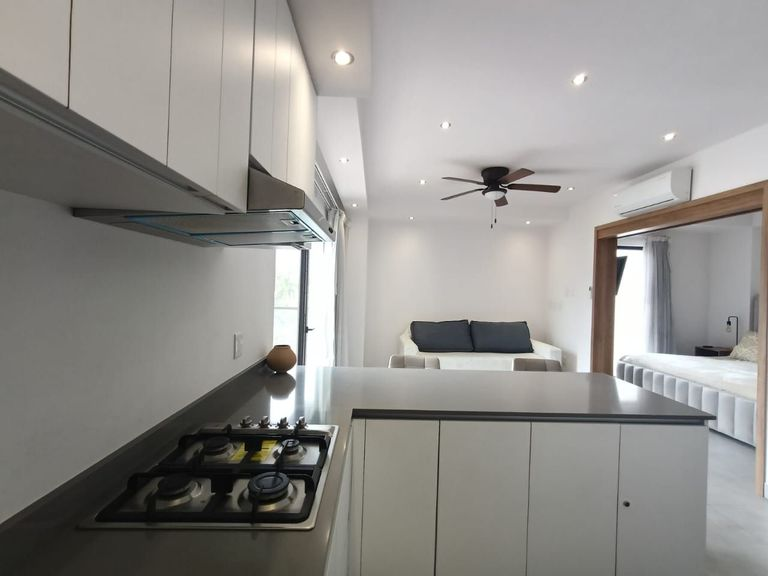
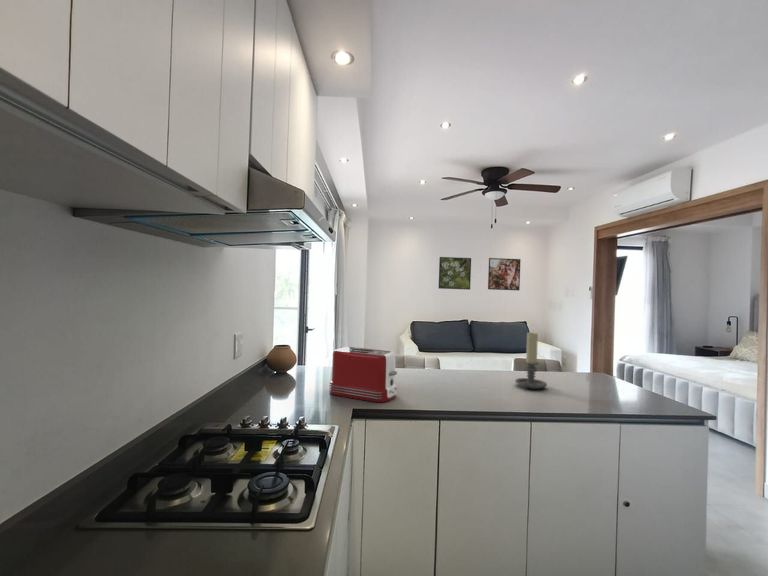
+ toaster [328,346,398,403]
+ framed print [487,257,522,291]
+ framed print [438,256,472,291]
+ candle holder [514,331,548,391]
